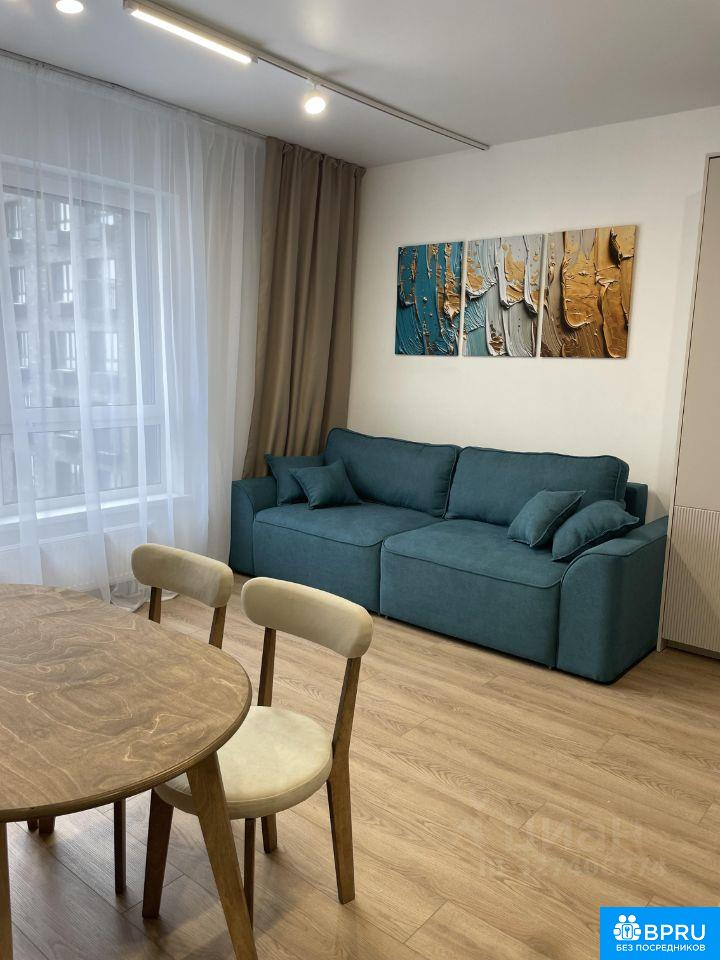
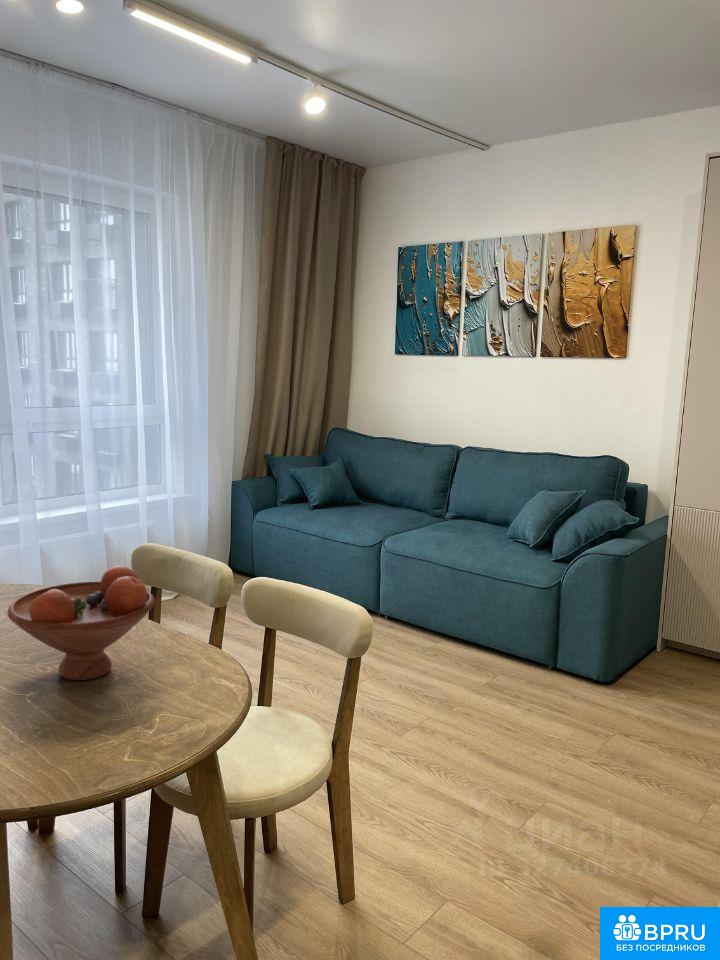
+ fruit bowl [6,565,156,681]
